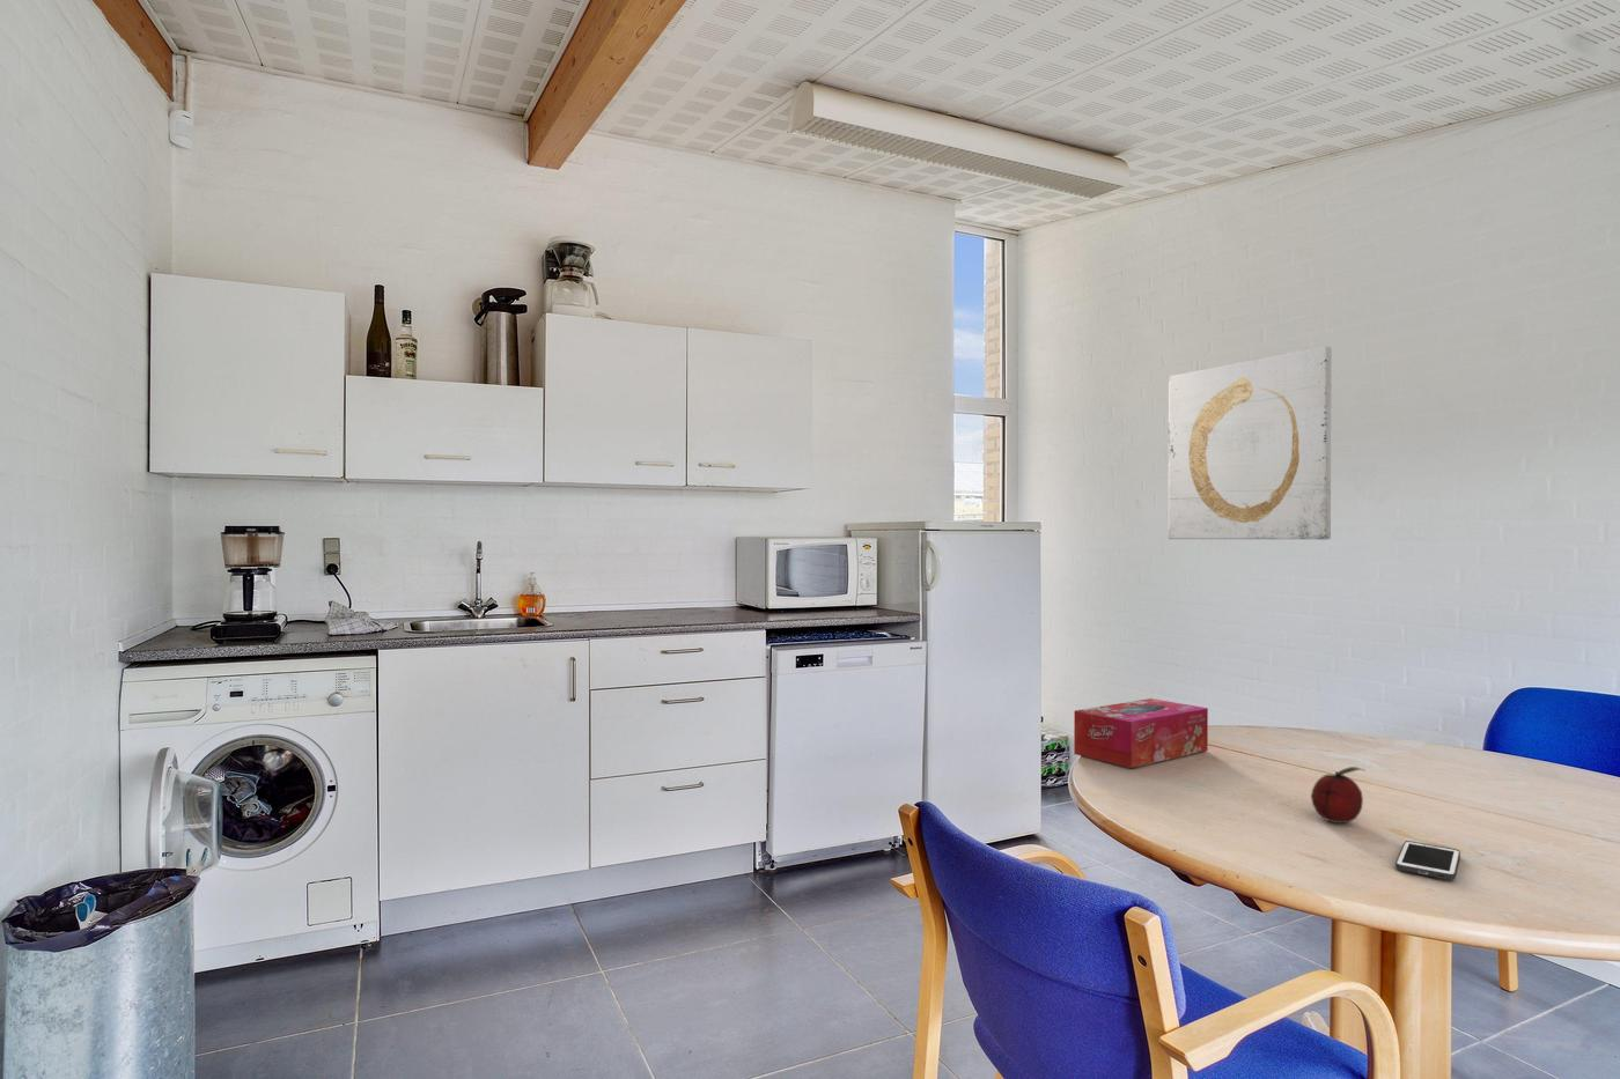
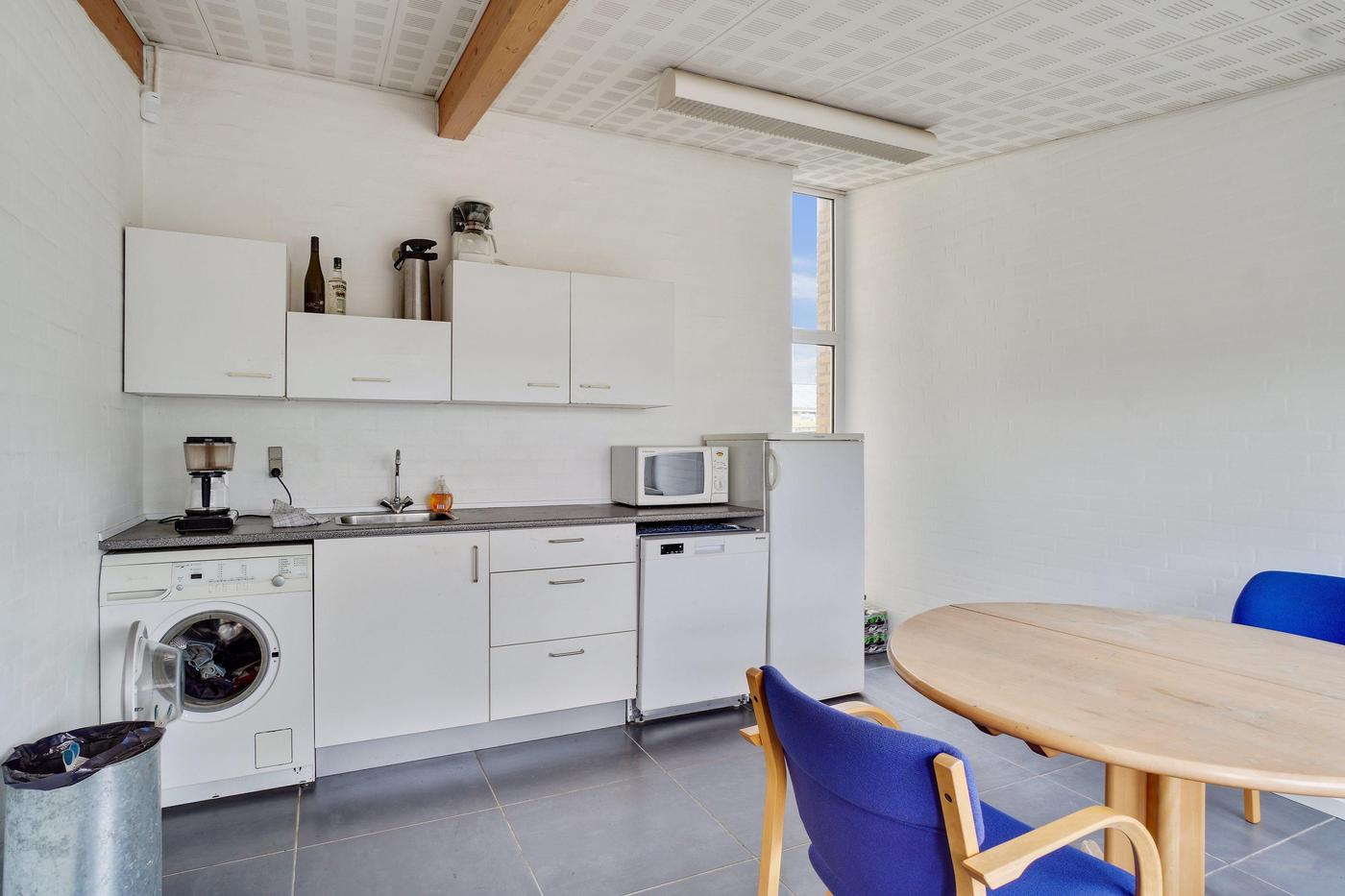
- tissue box [1073,697,1209,770]
- cell phone [1395,839,1461,882]
- fruit [1310,766,1368,825]
- wall art [1167,346,1332,541]
